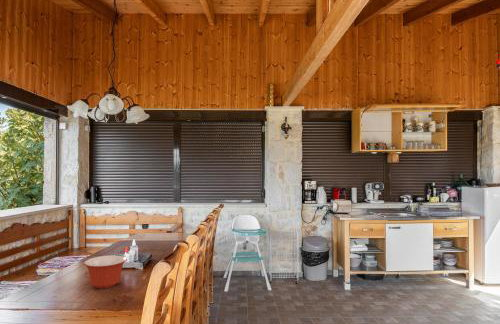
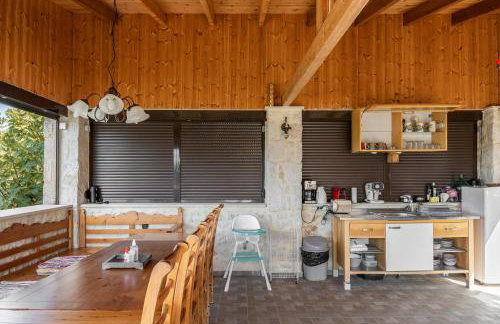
- mixing bowl [83,254,127,290]
